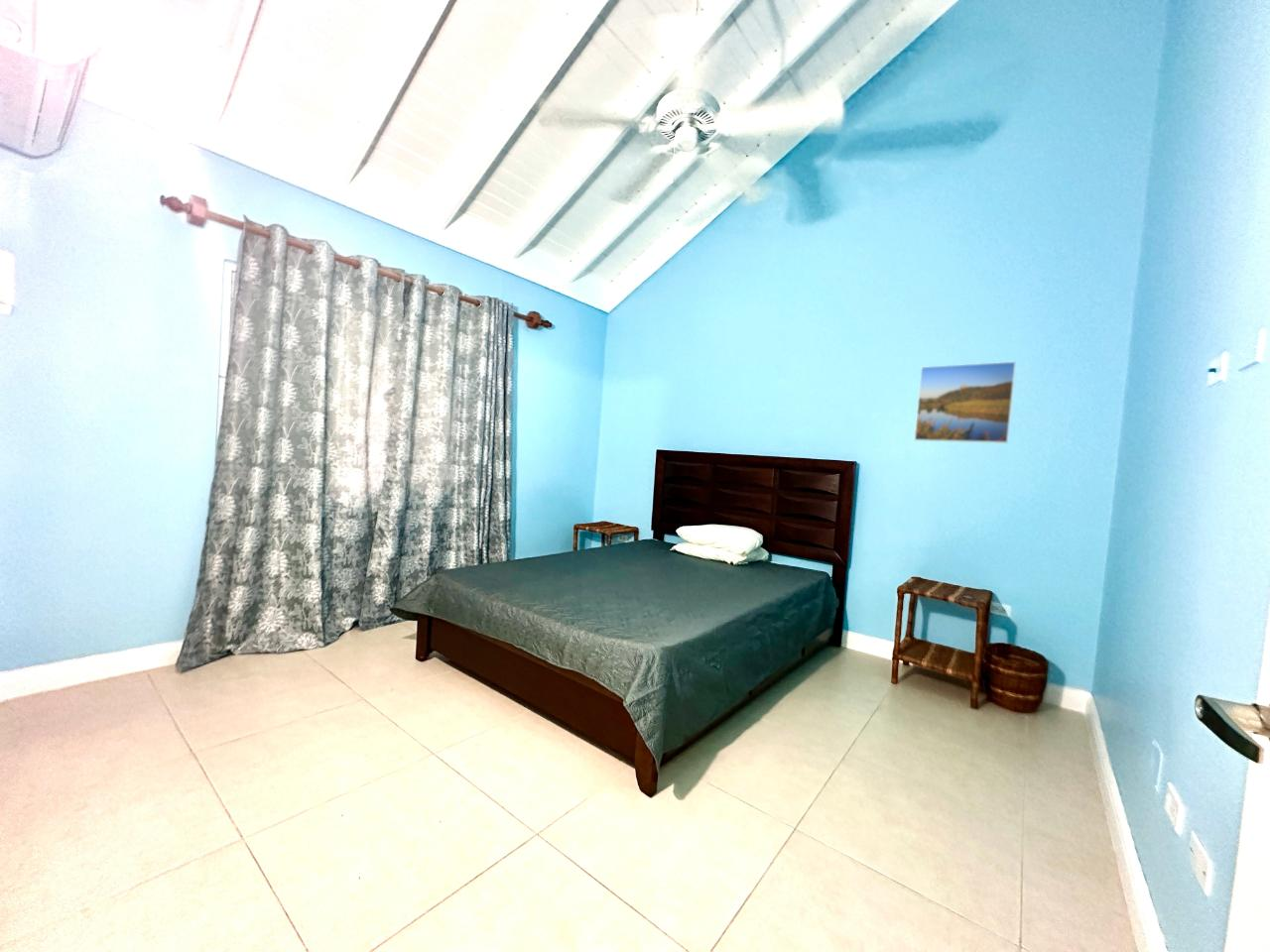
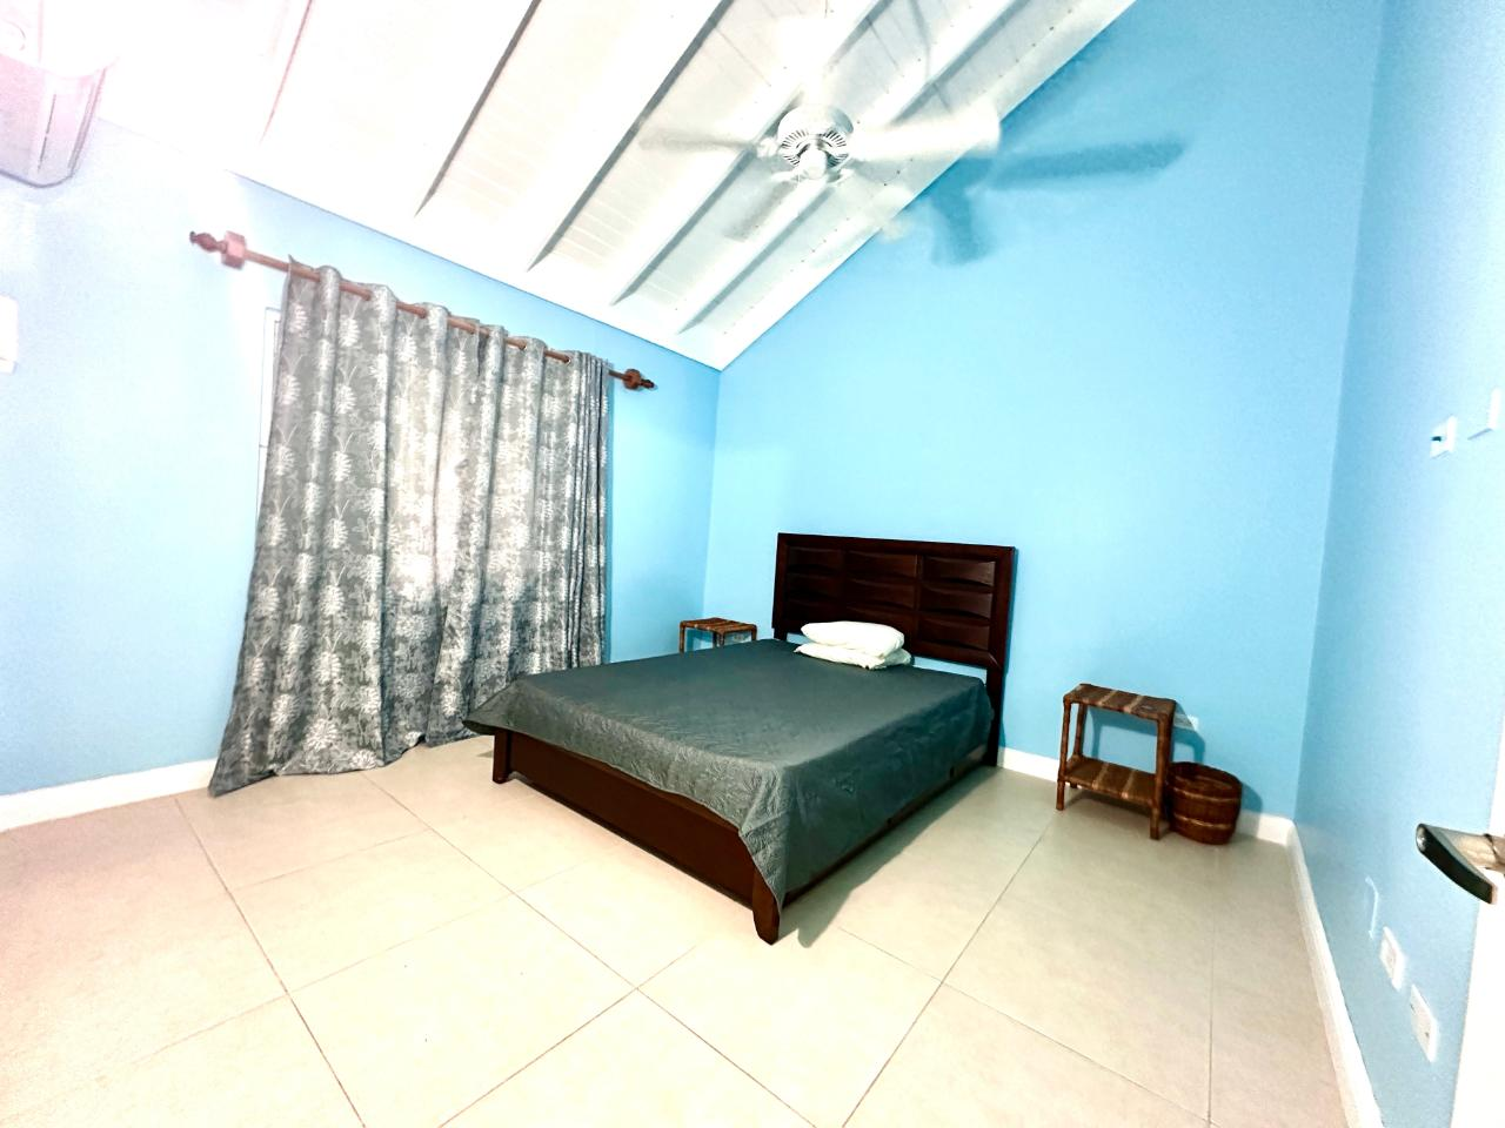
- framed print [914,361,1017,444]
